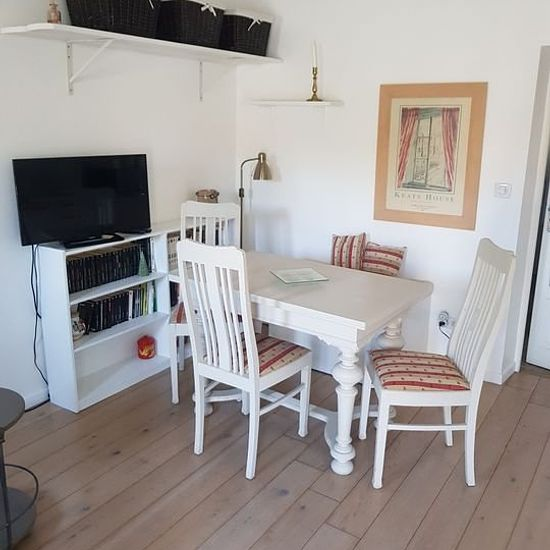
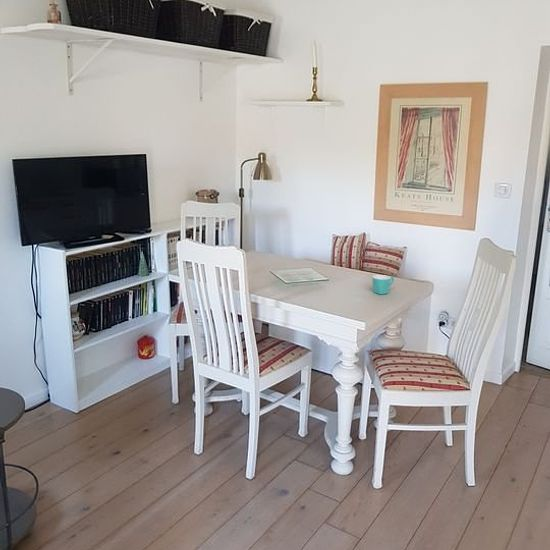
+ mug [371,274,395,295]
